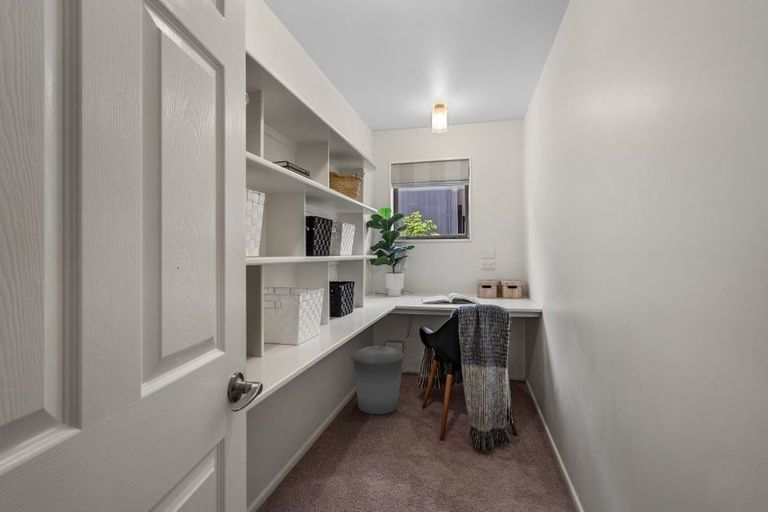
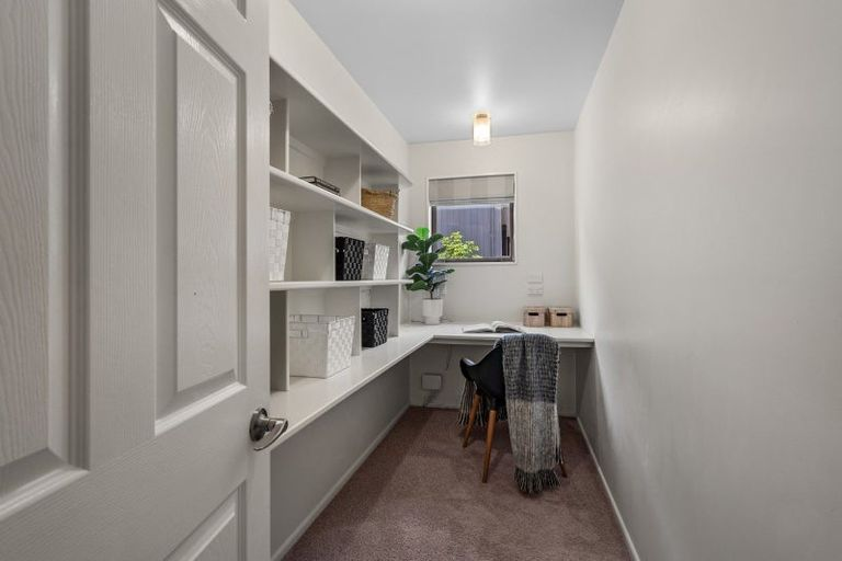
- trash can [350,344,406,415]
